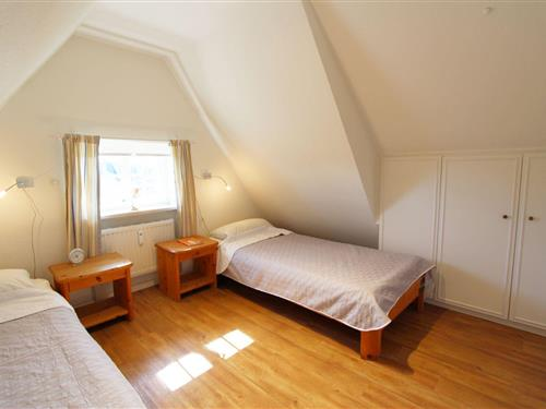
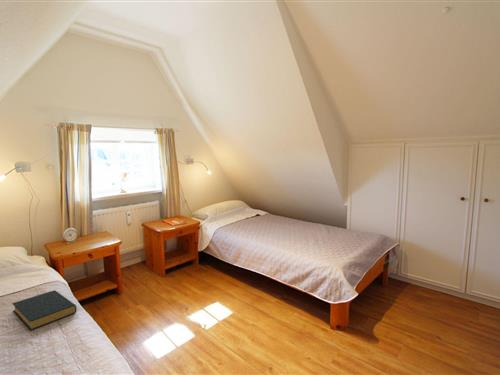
+ hardback book [11,289,77,331]
